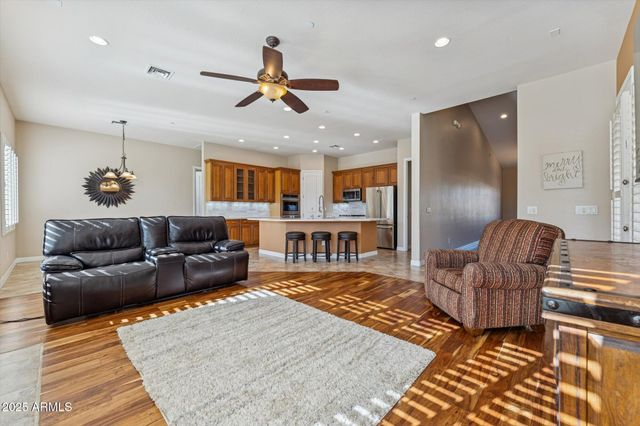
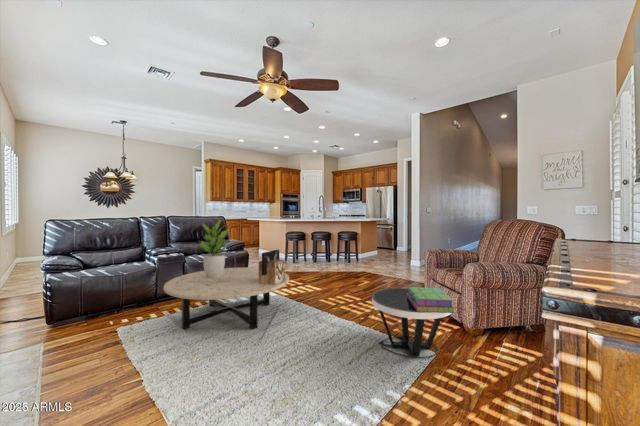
+ coffee table [163,267,290,330]
+ potted plant [193,219,235,278]
+ stack of books [407,286,456,314]
+ decorative box [258,249,286,285]
+ side table [371,287,454,359]
